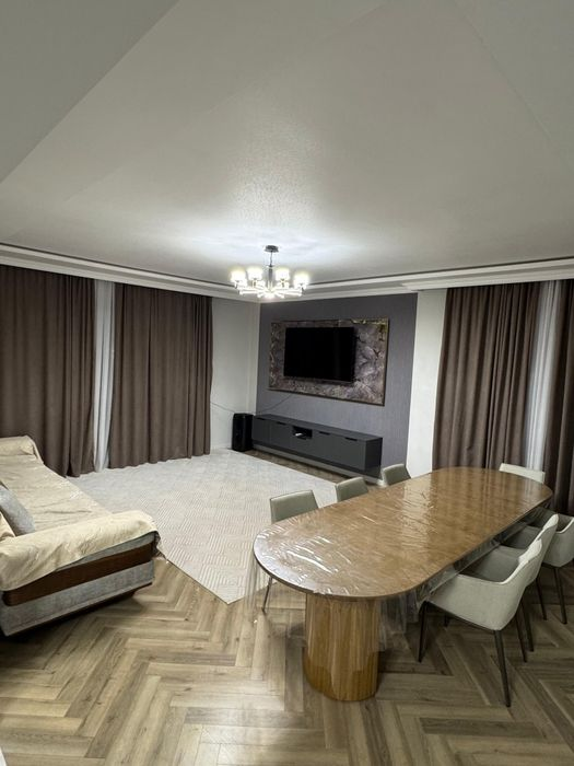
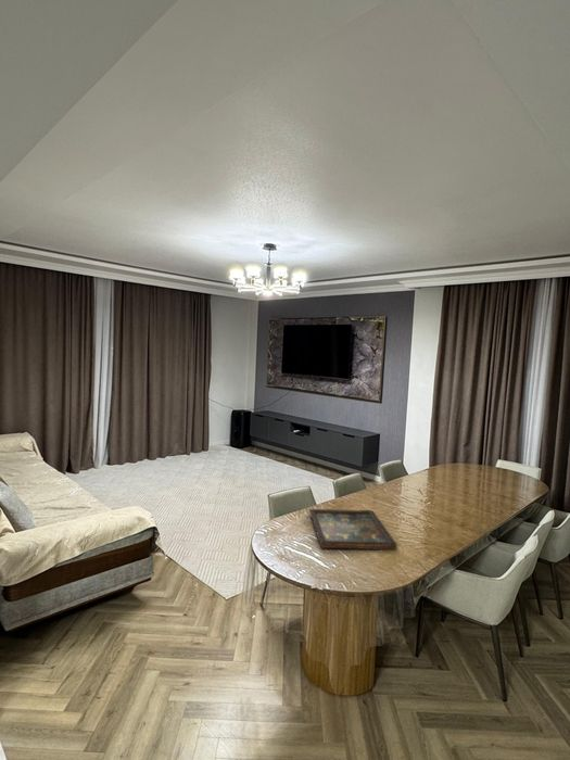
+ decorative tray [308,508,398,550]
